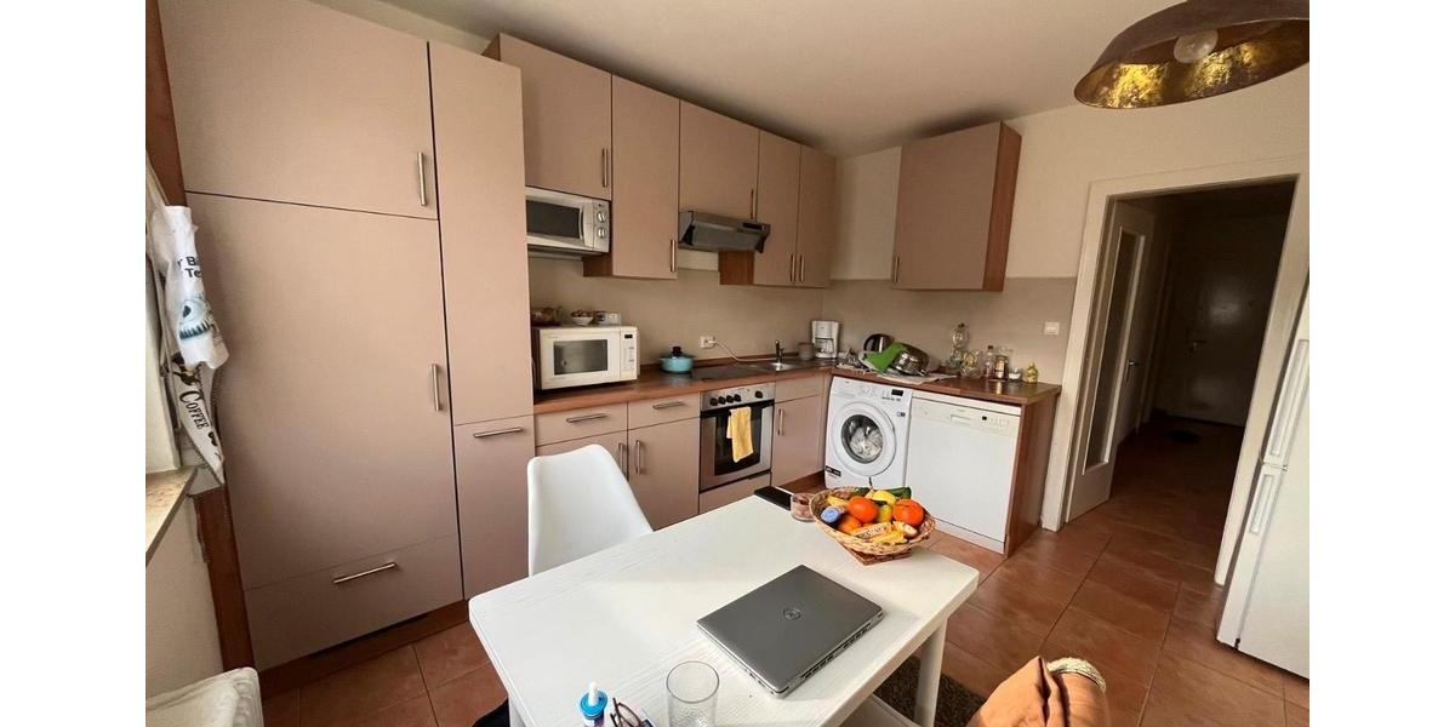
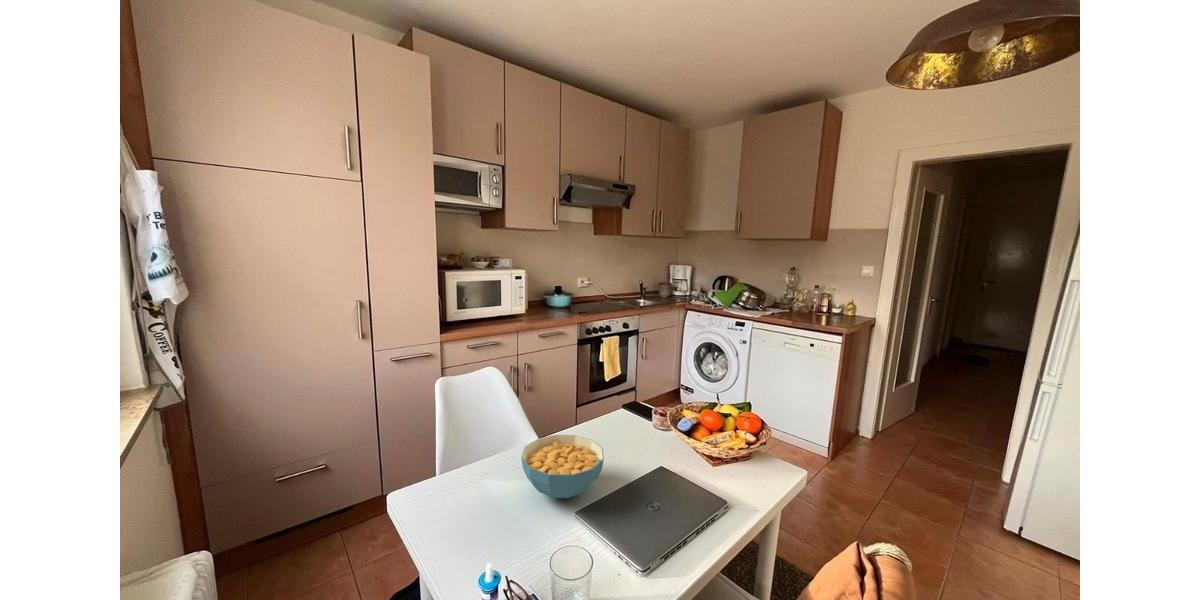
+ cereal bowl [520,434,605,499]
